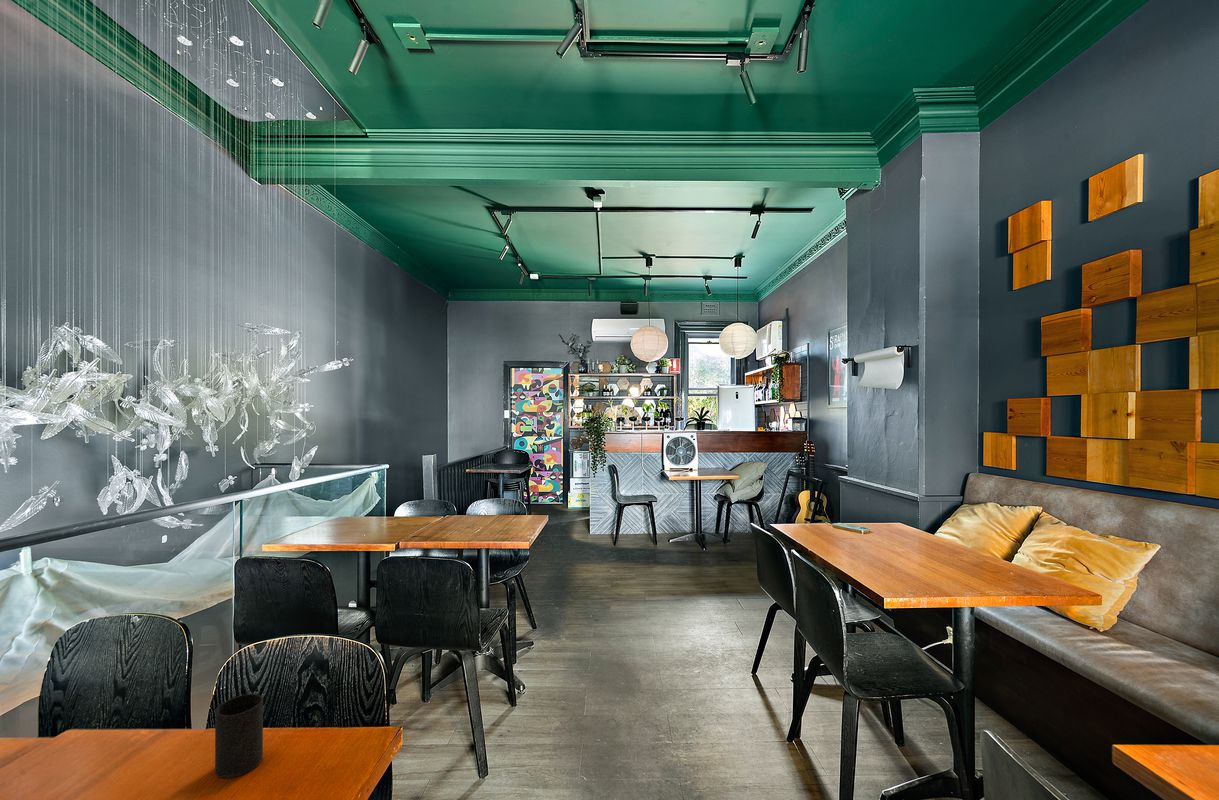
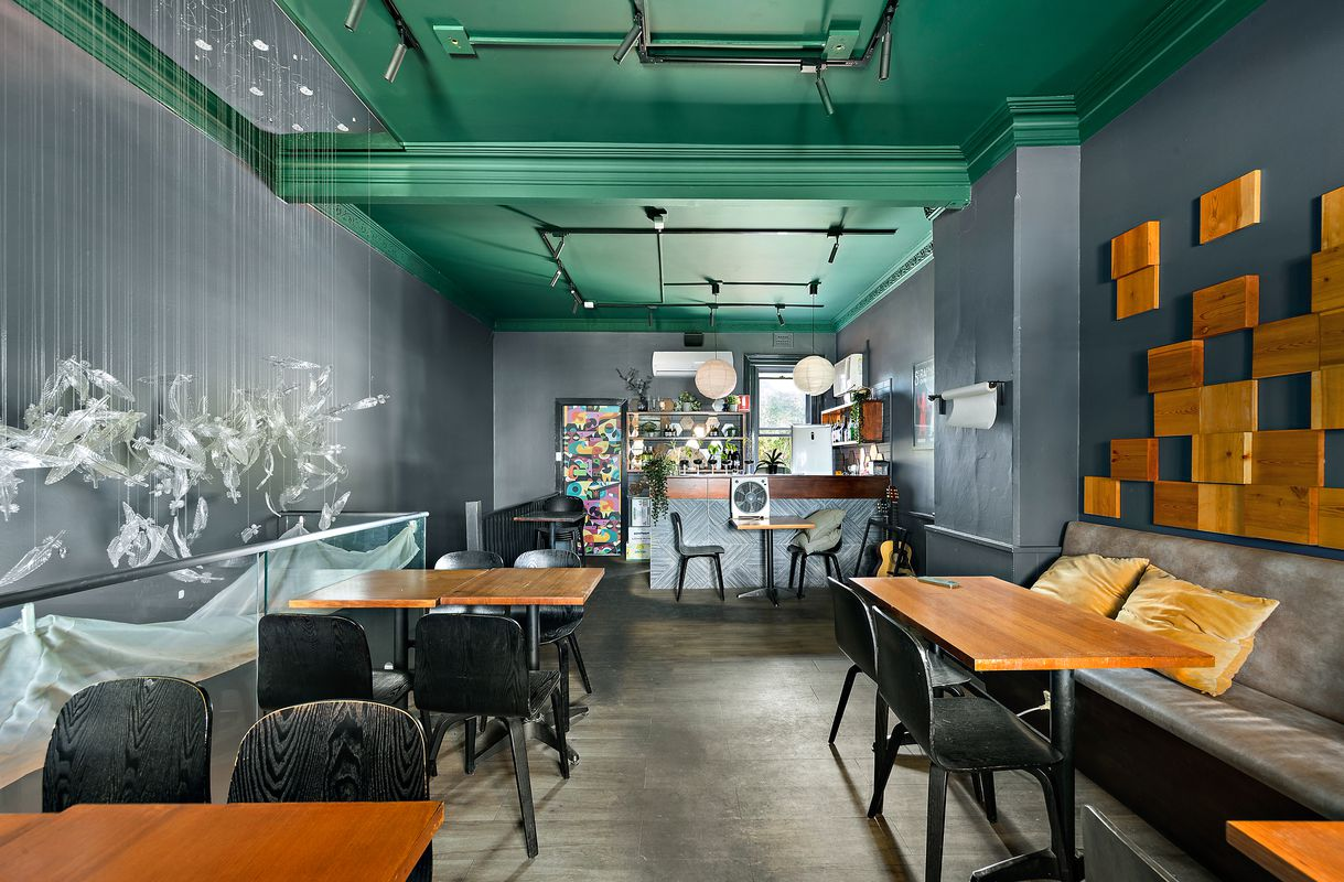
- cup [214,693,264,779]
